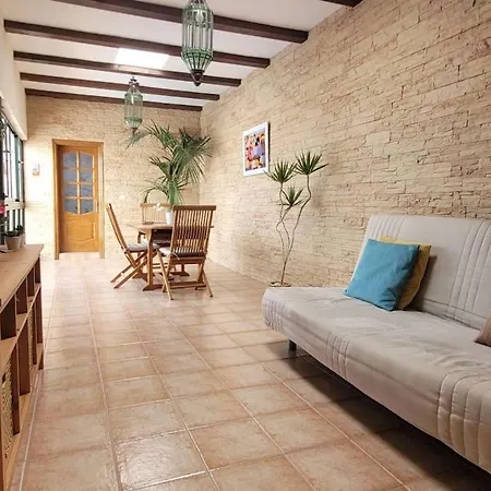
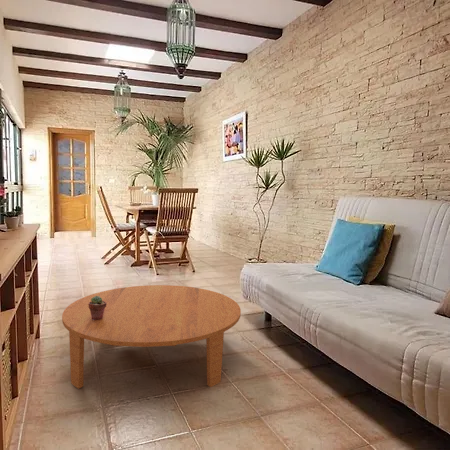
+ potted succulent [88,296,107,320]
+ coffee table [61,284,242,390]
